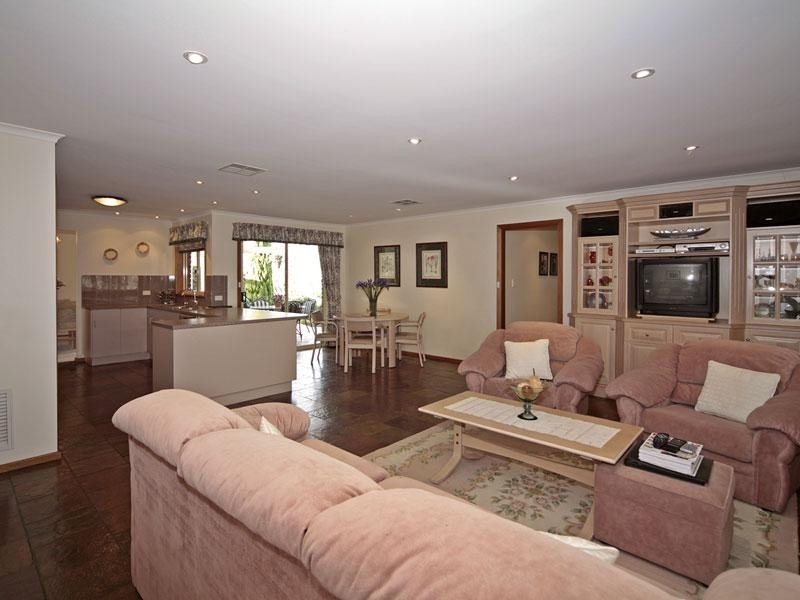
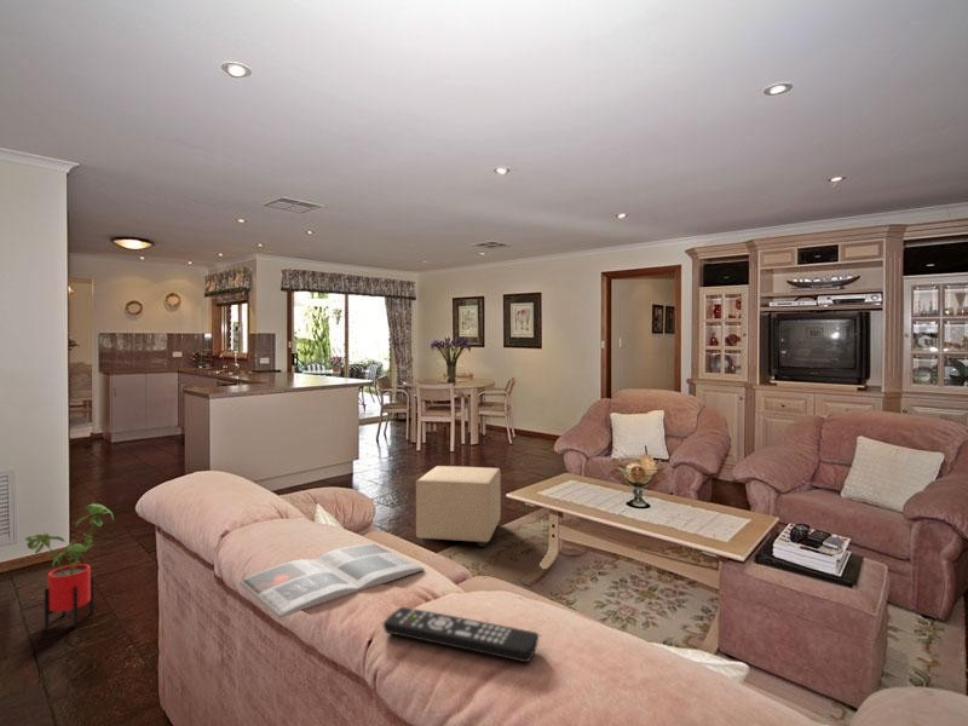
+ magazine [237,543,426,620]
+ ottoman [415,465,502,548]
+ house plant [24,502,115,630]
+ remote control [382,606,540,663]
